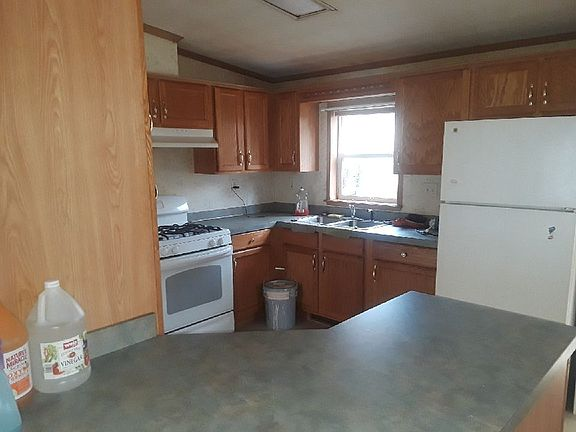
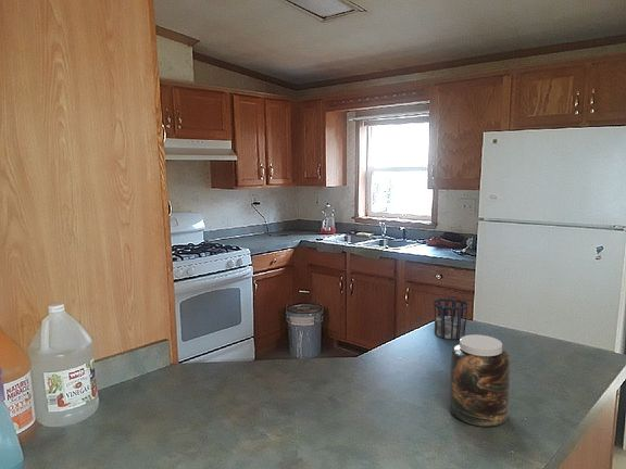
+ jar [448,333,511,428]
+ cup [433,297,468,341]
